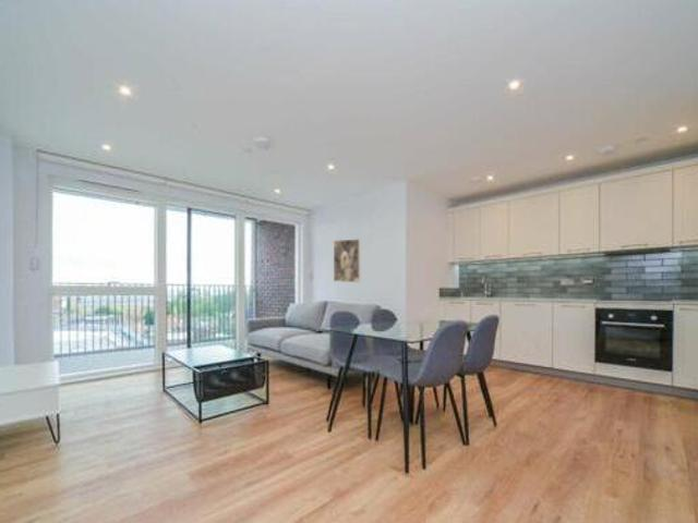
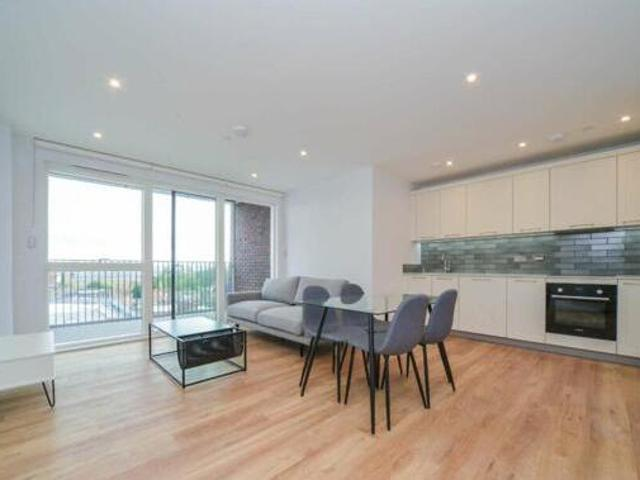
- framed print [333,238,362,283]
